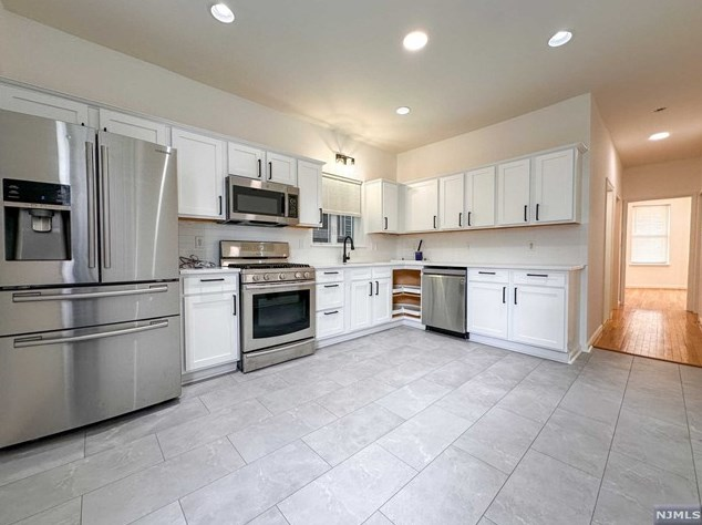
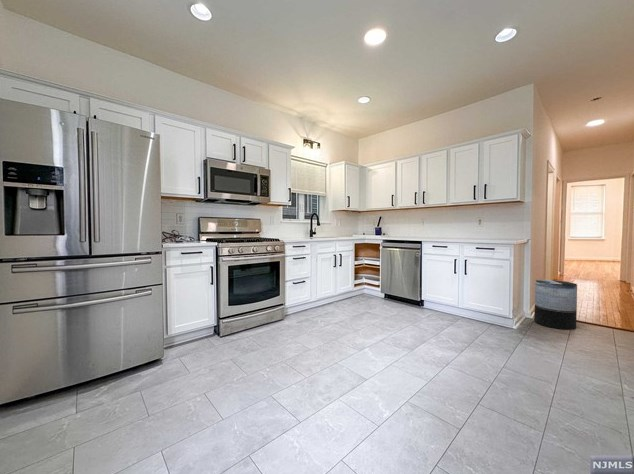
+ trash can [533,279,578,331]
